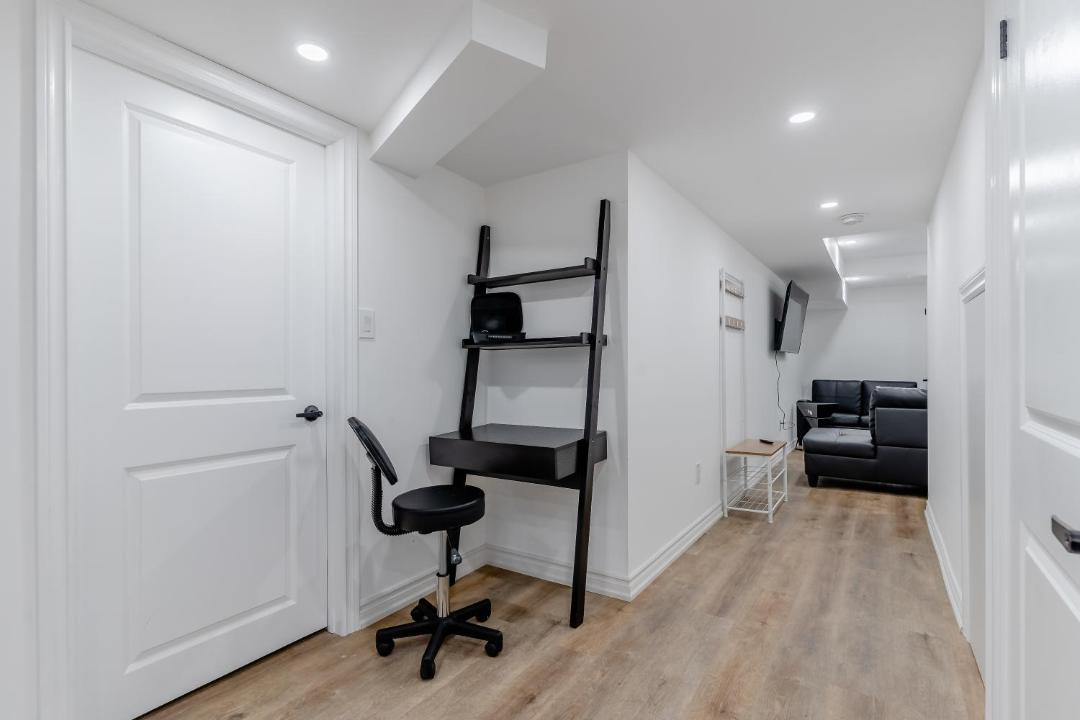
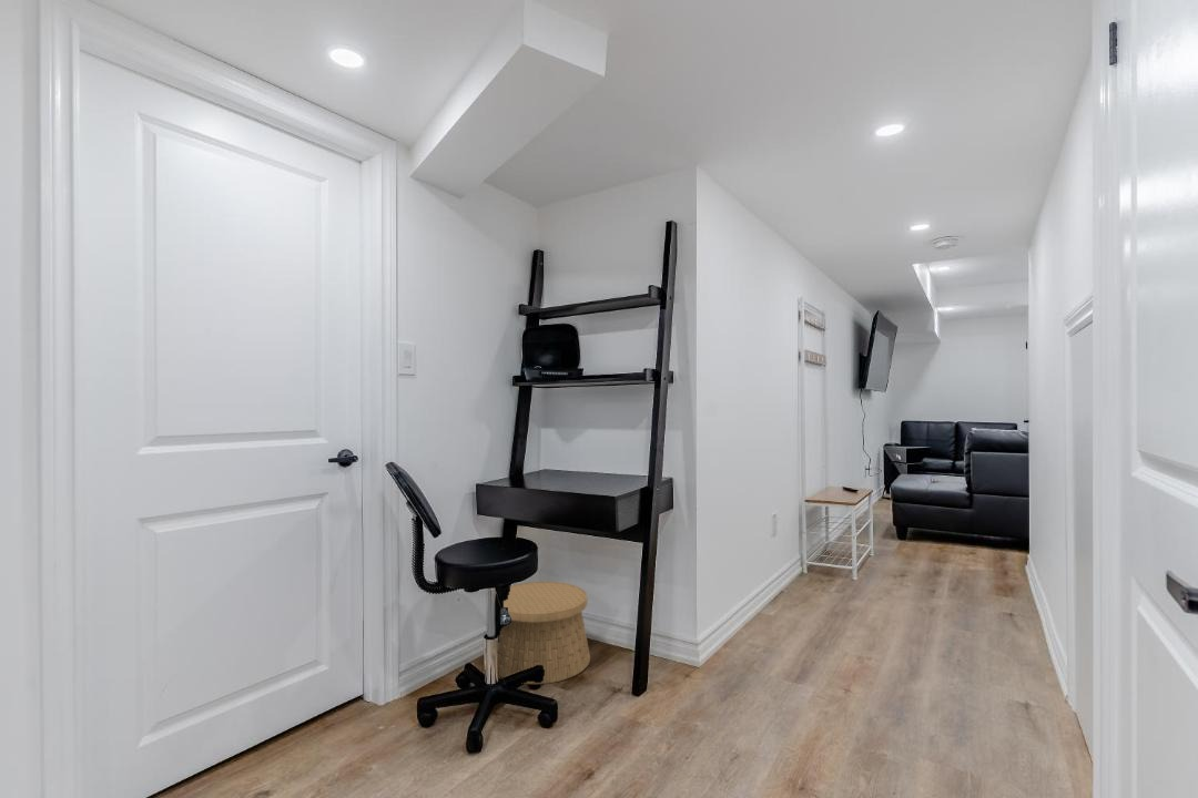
+ basket [497,581,591,685]
